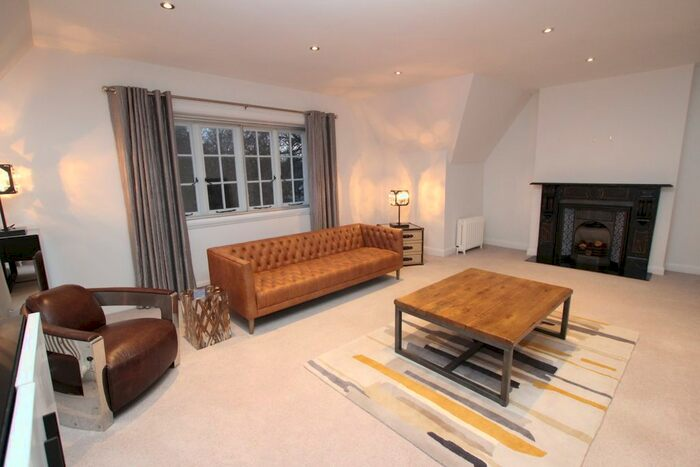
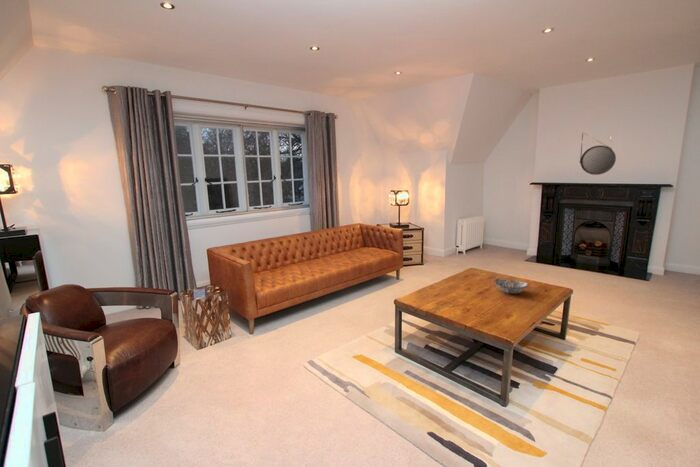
+ decorative bowl [493,277,530,295]
+ home mirror [579,132,617,176]
